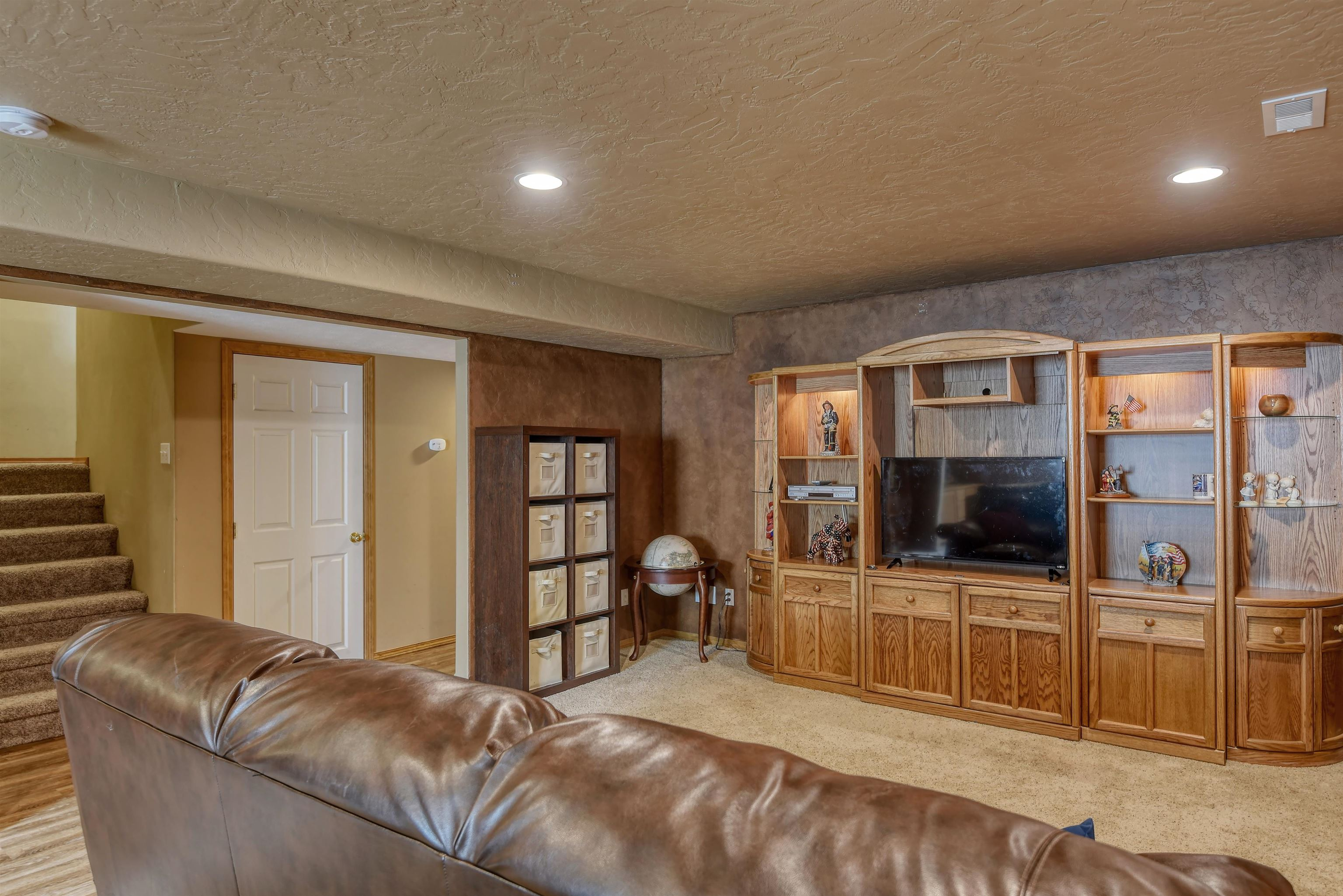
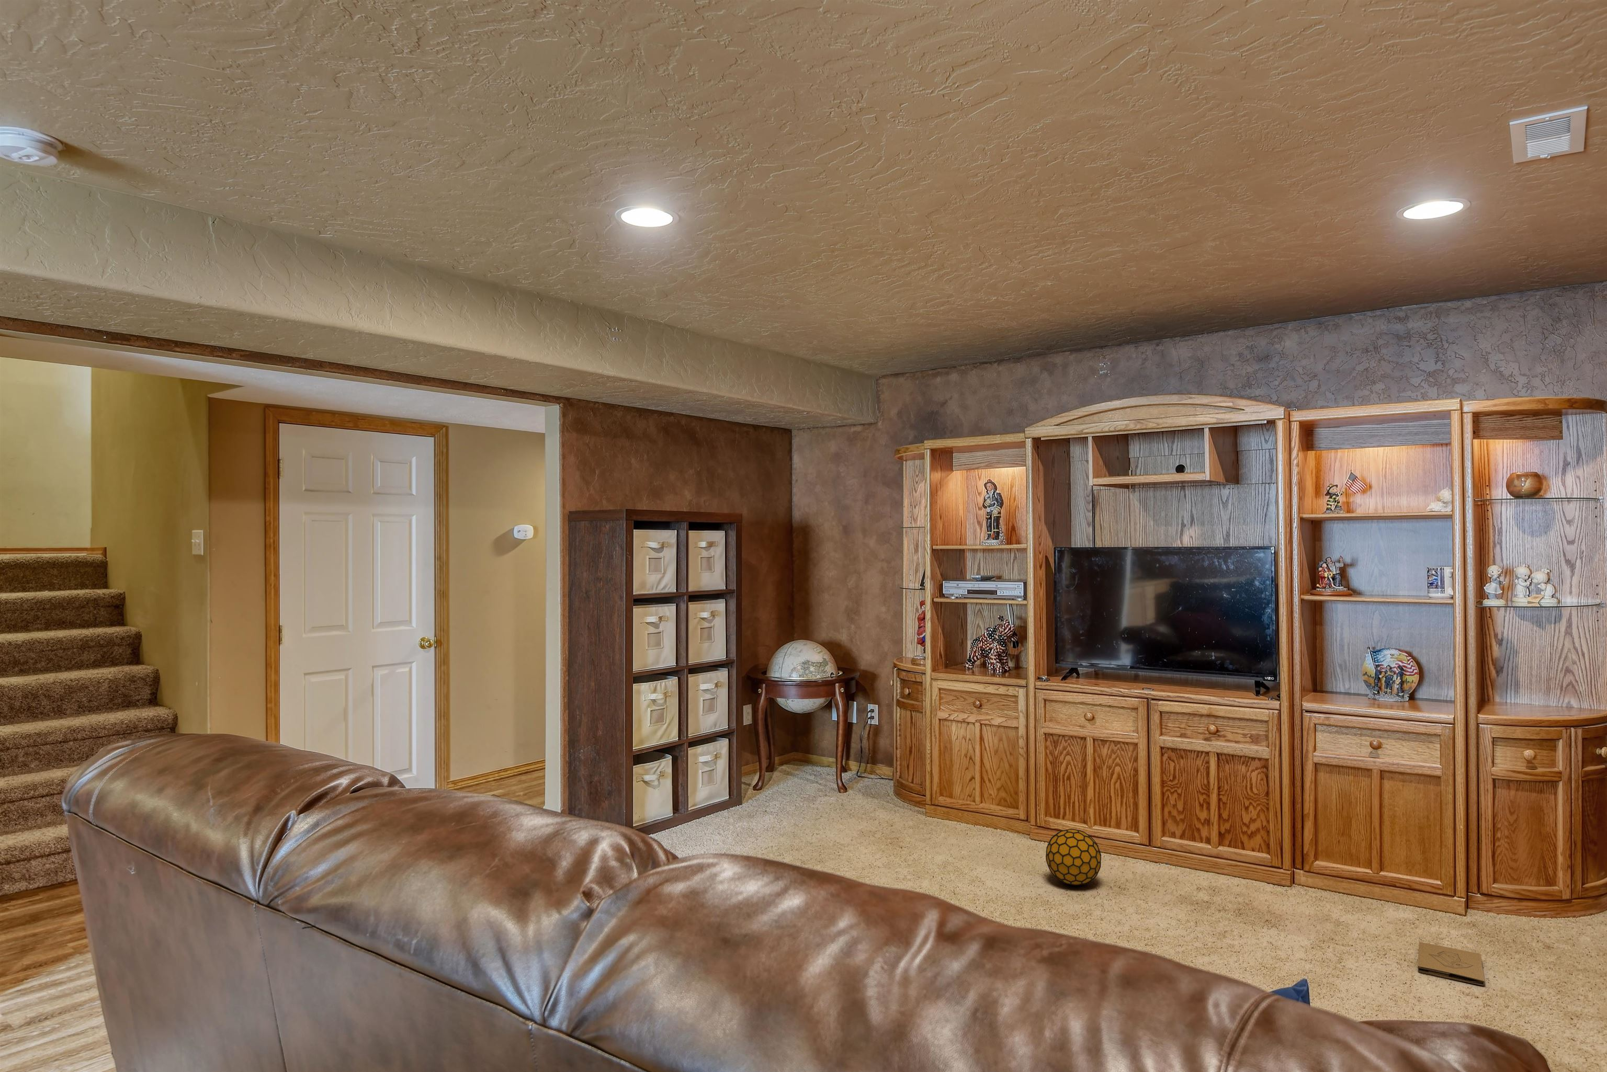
+ decorative ball [1045,828,1102,887]
+ box [1417,942,1485,986]
